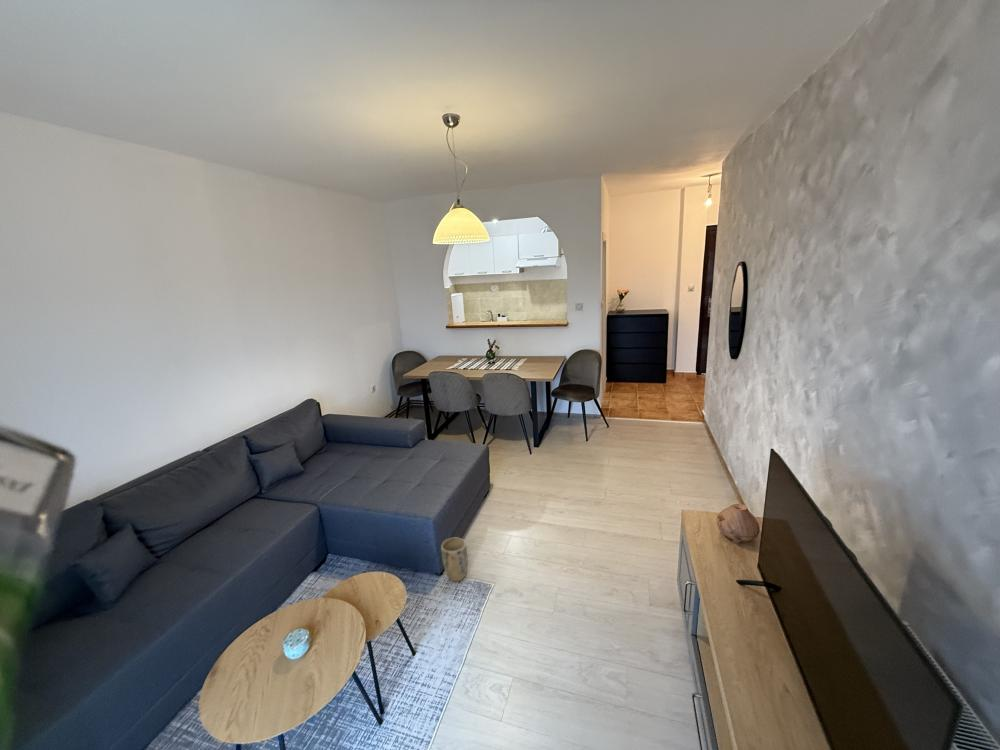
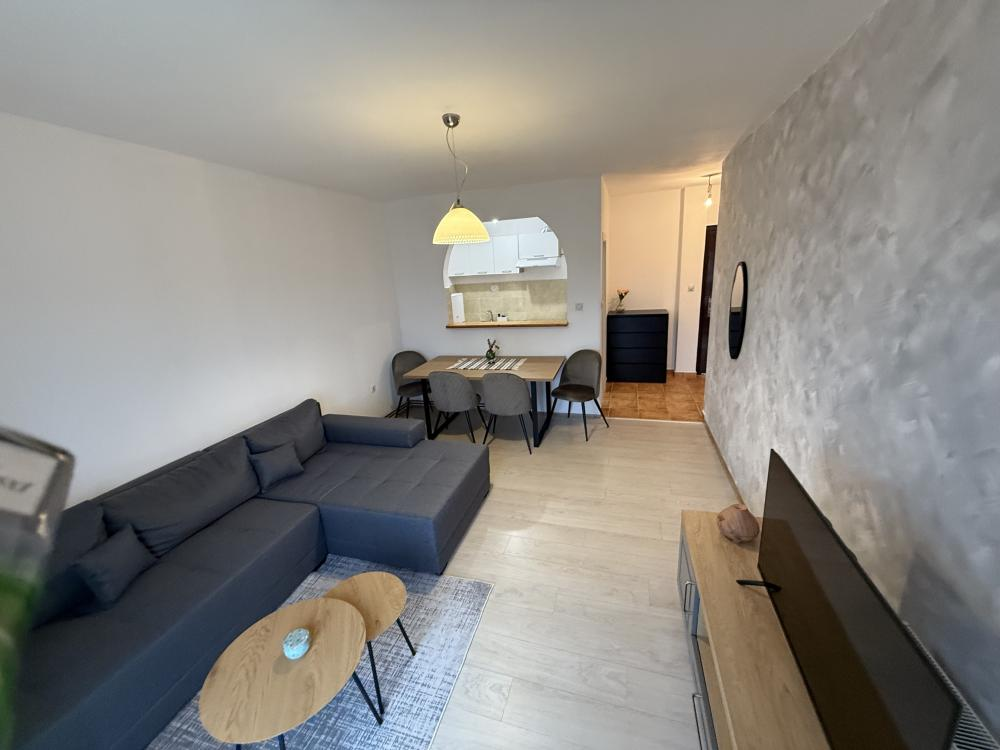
- plant pot [440,537,468,583]
